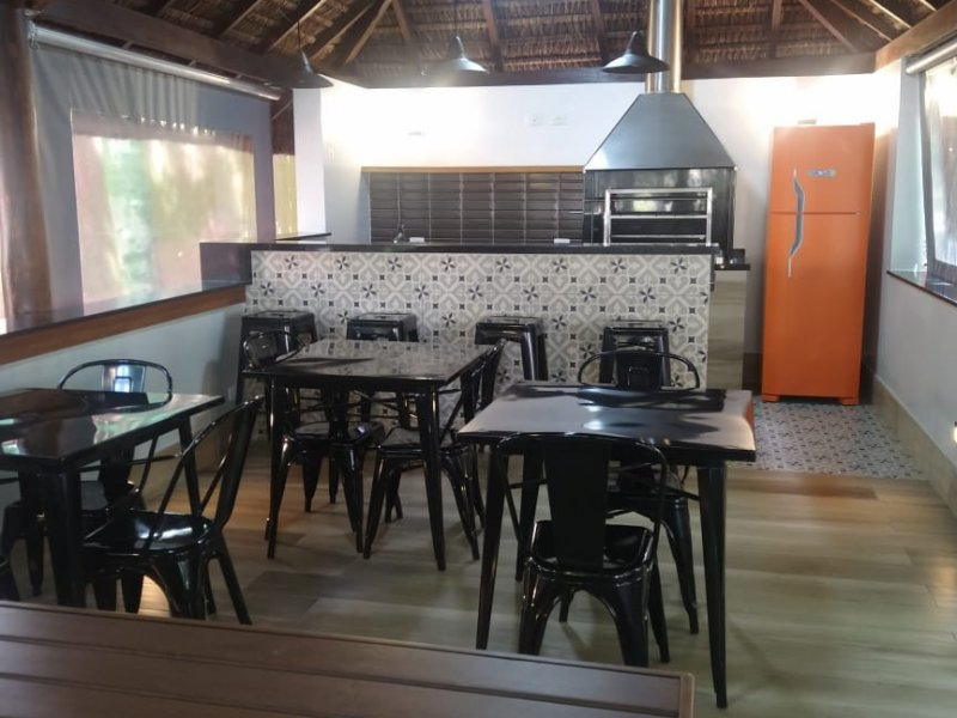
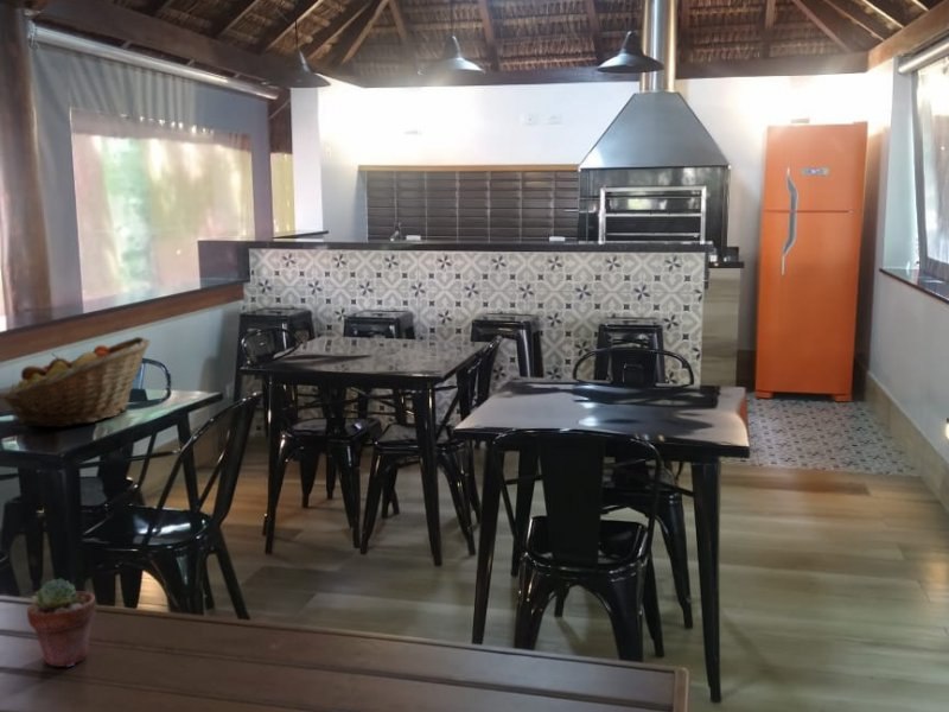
+ potted succulent [26,578,97,668]
+ fruit basket [0,336,152,428]
